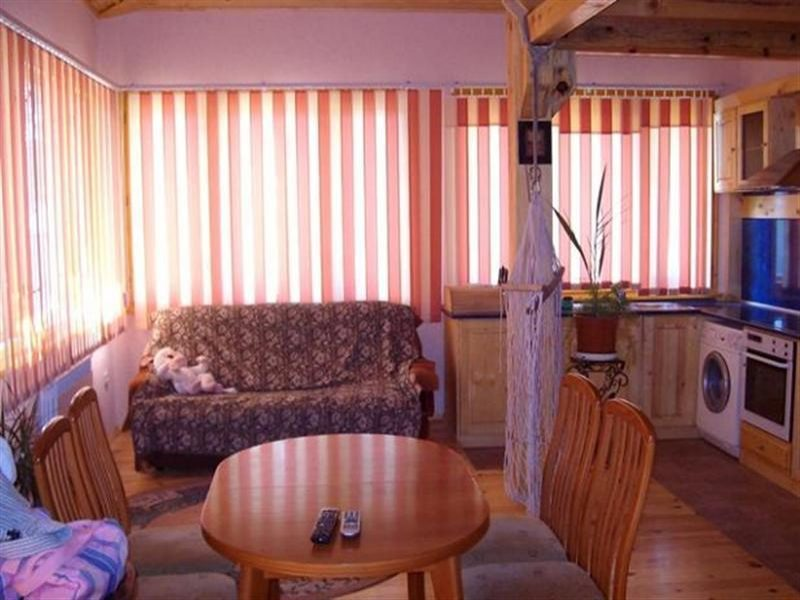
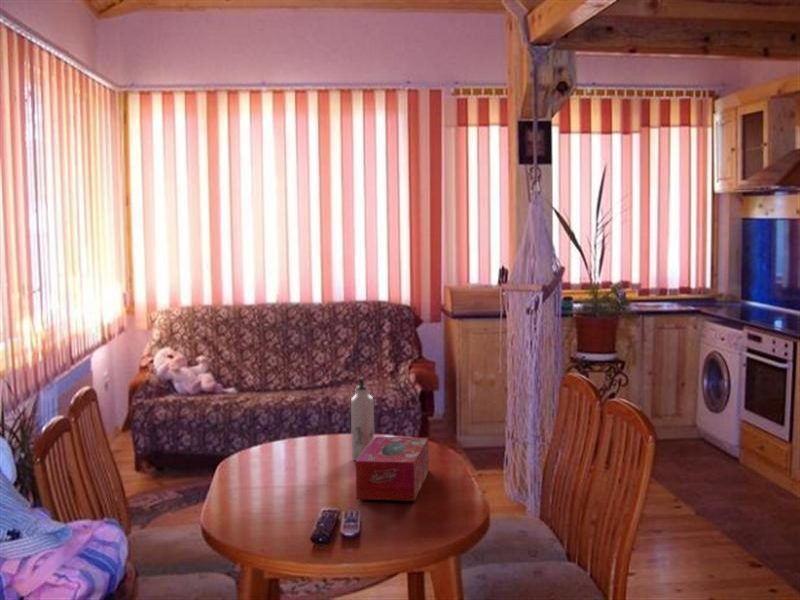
+ tissue box [355,436,430,502]
+ water bottle [350,376,375,461]
